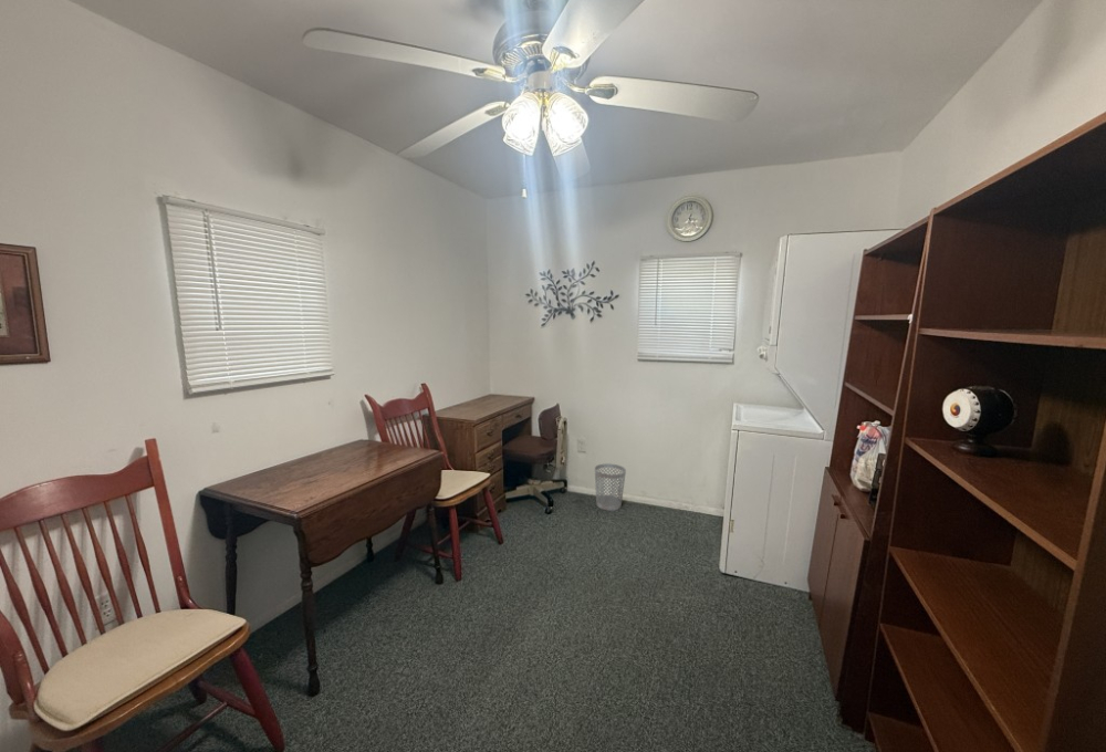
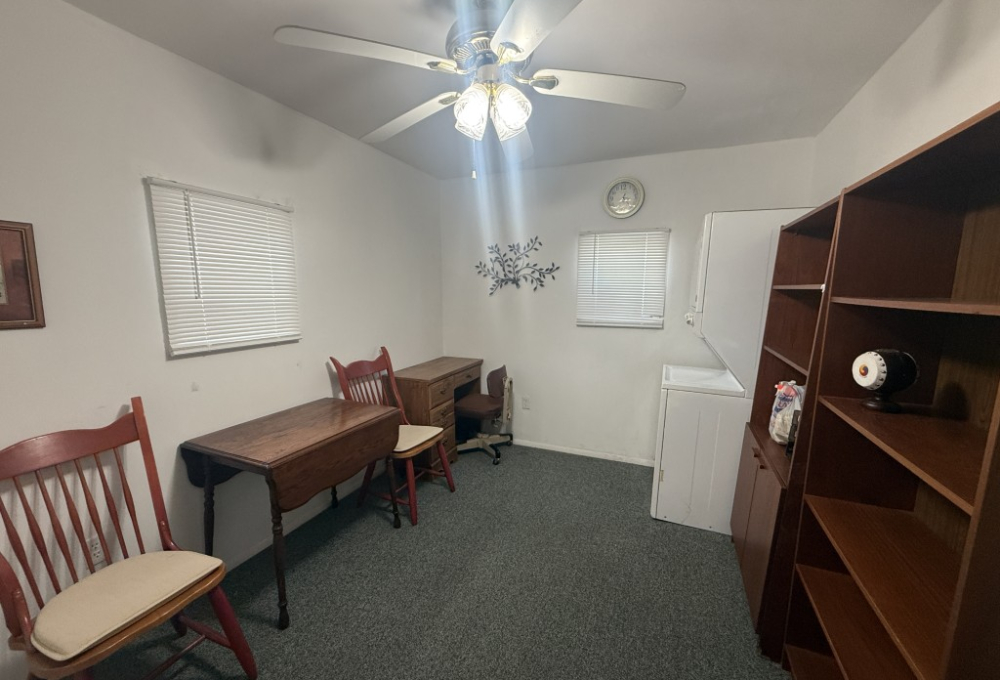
- wastebasket [594,462,627,512]
